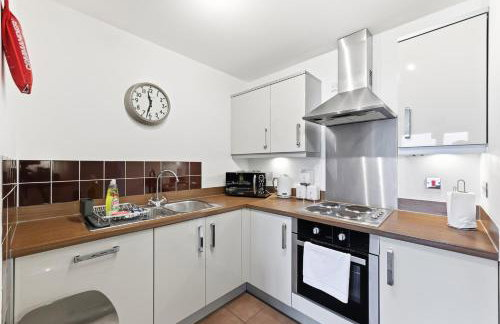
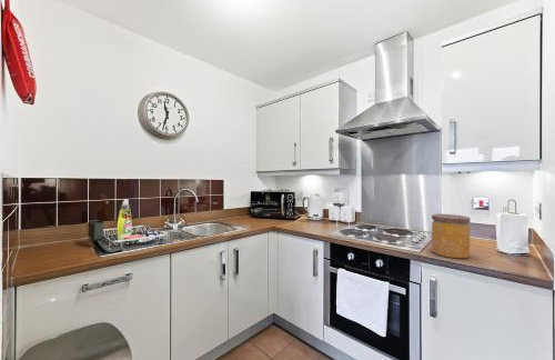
+ jar [431,213,472,260]
